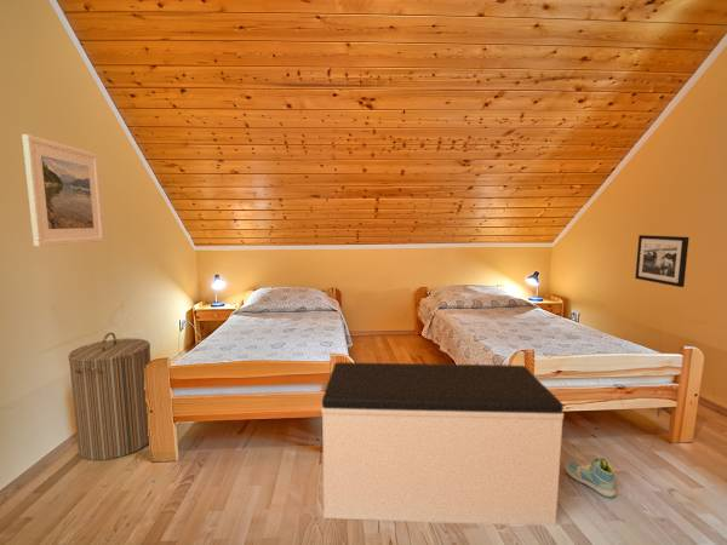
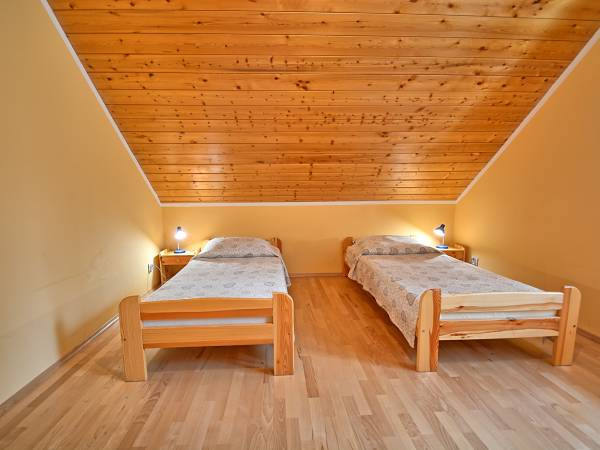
- picture frame [634,234,689,288]
- bench [320,361,565,527]
- sneaker [565,457,617,499]
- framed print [21,133,105,247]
- laundry hamper [67,332,151,461]
